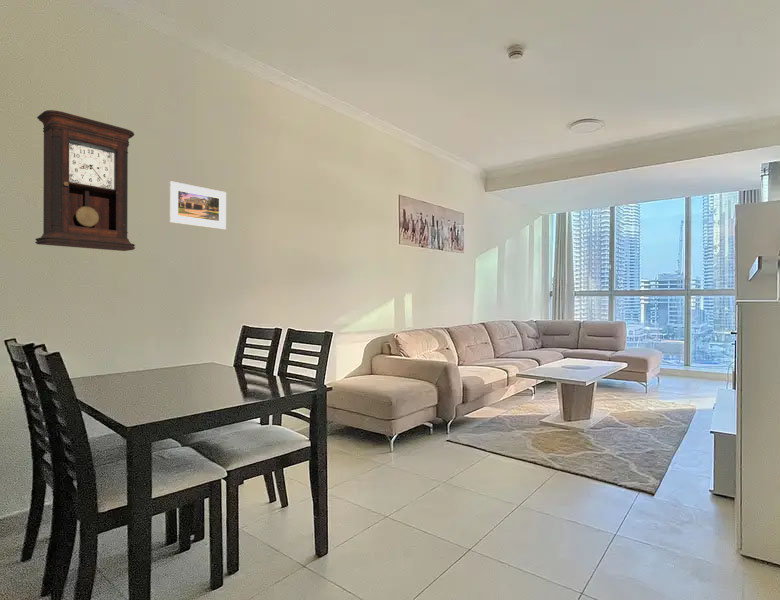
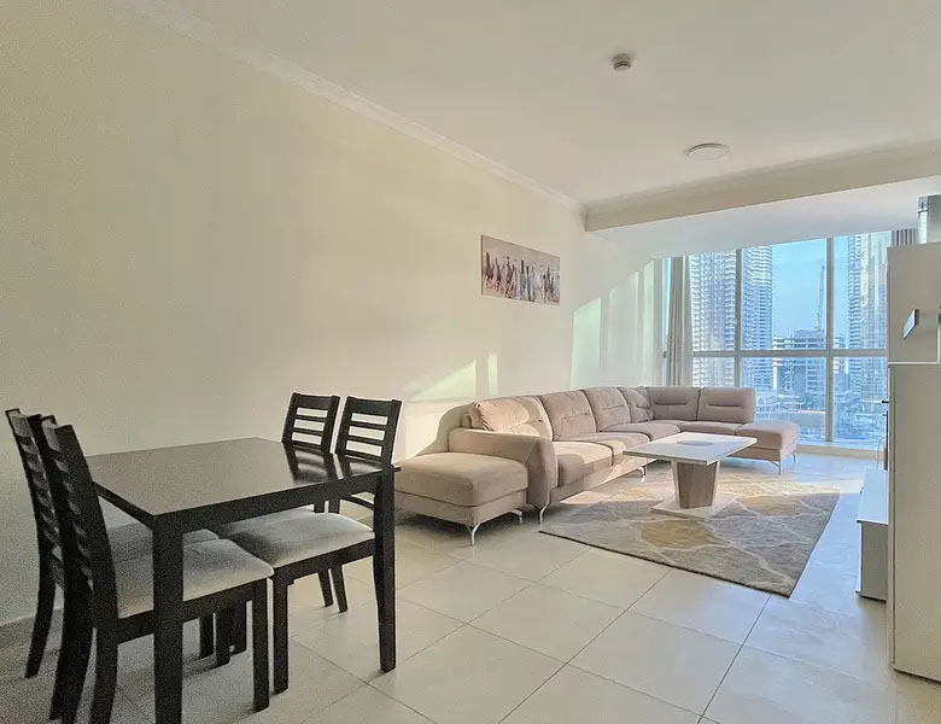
- pendulum clock [34,109,136,252]
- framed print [168,180,227,231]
